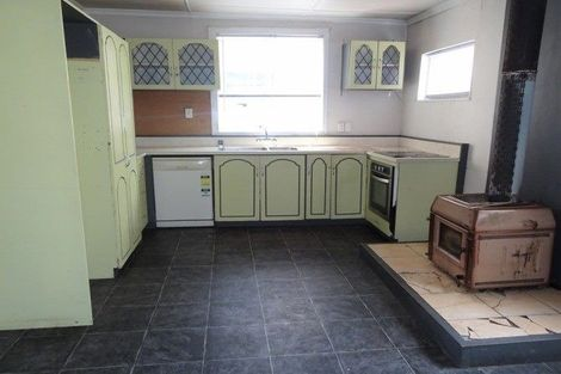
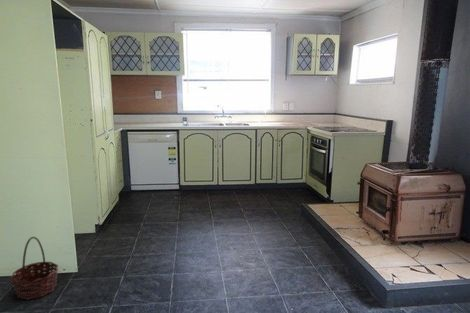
+ basket [9,236,59,300]
